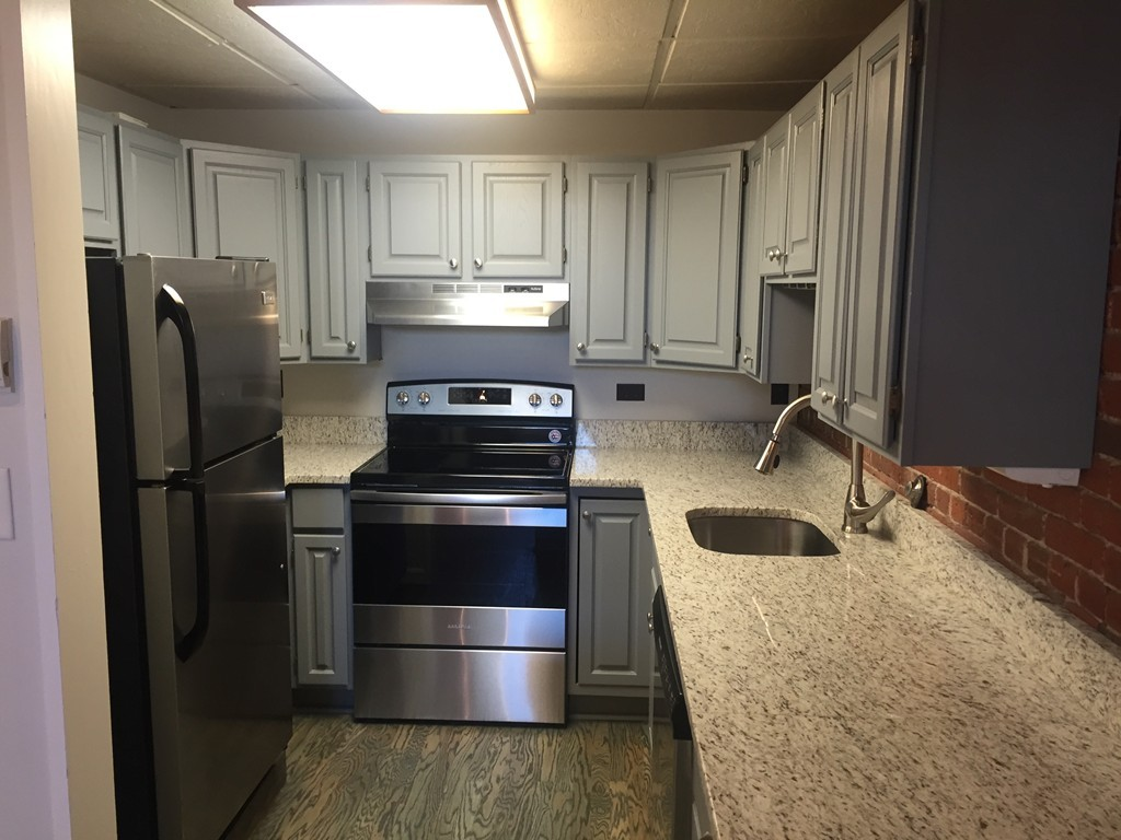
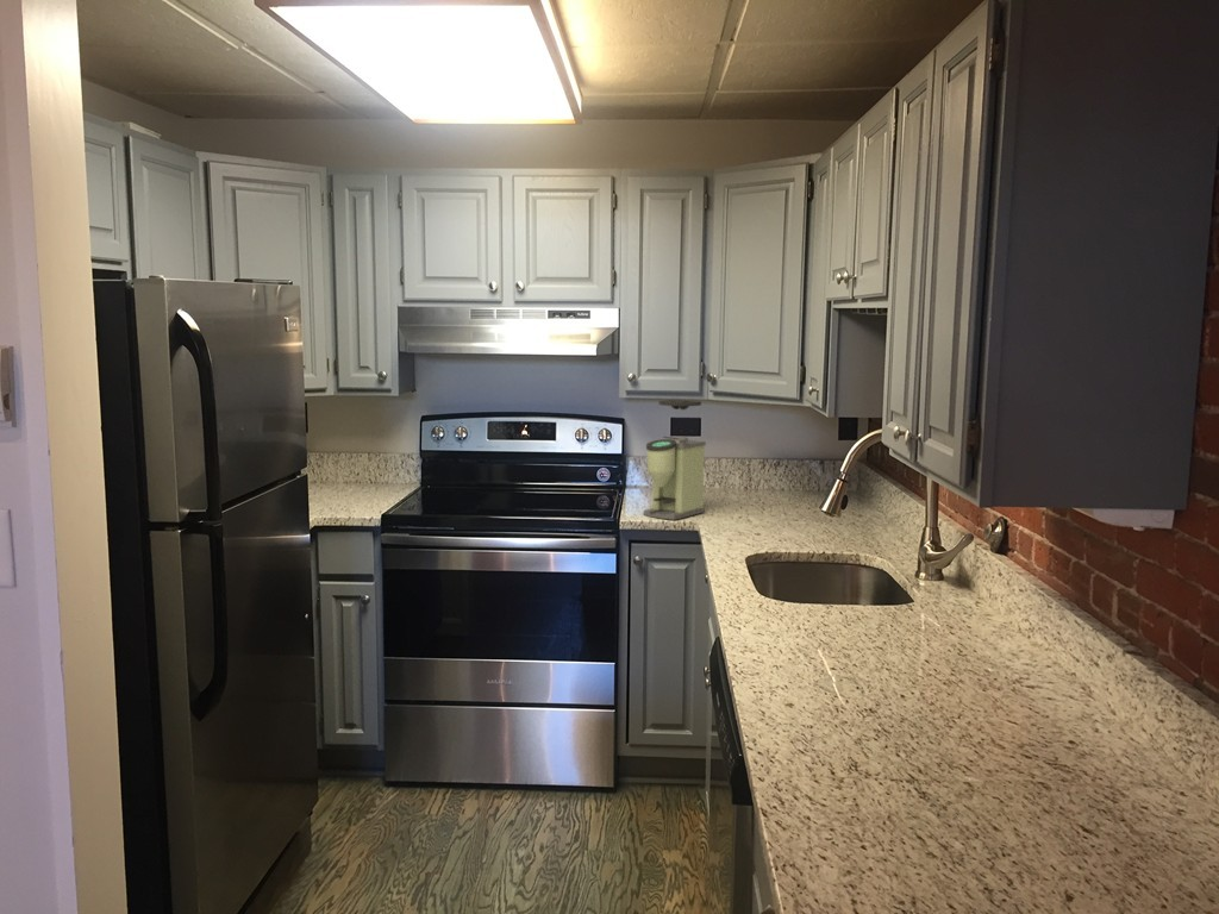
+ coffee grinder [643,399,707,521]
